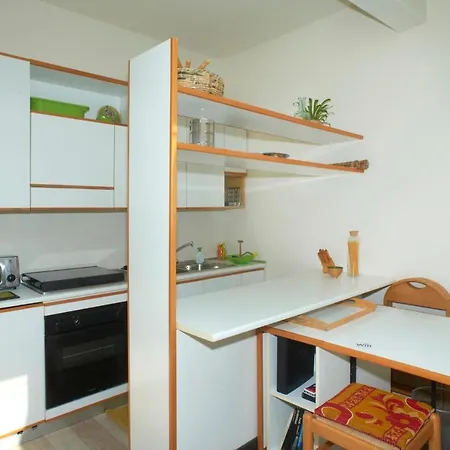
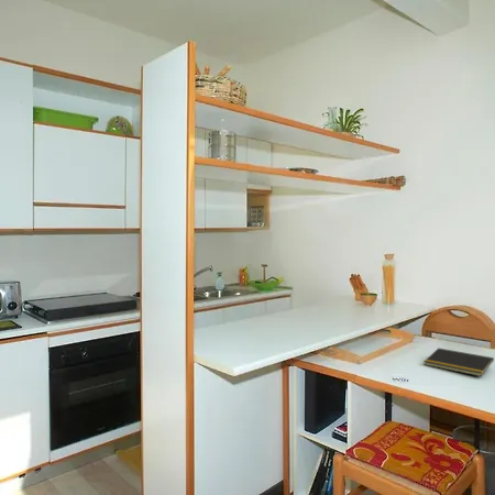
+ notepad [422,348,495,377]
